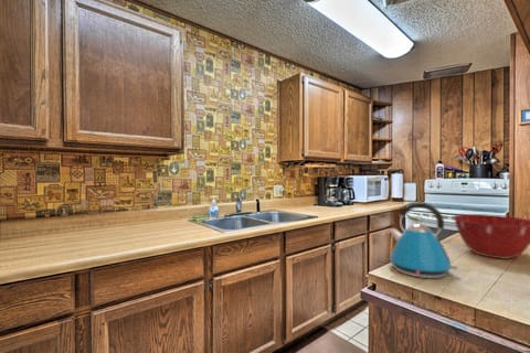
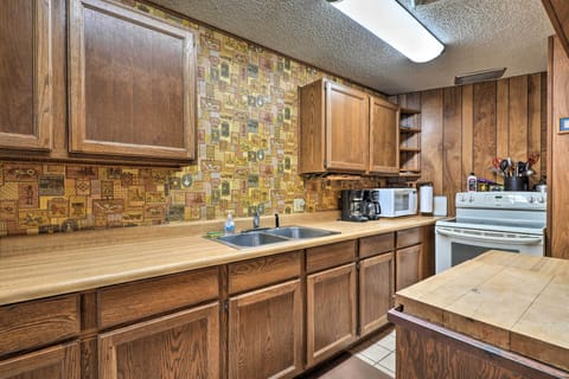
- kettle [388,201,458,279]
- mixing bowl [452,213,530,260]
